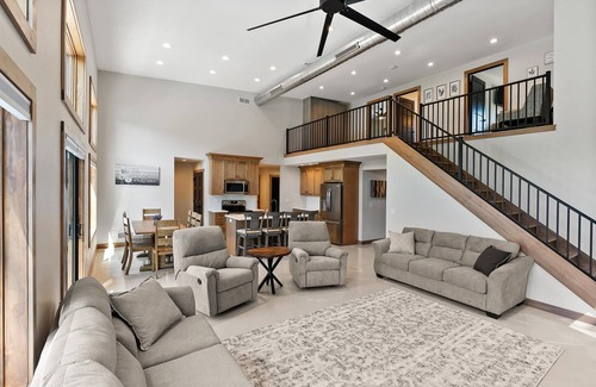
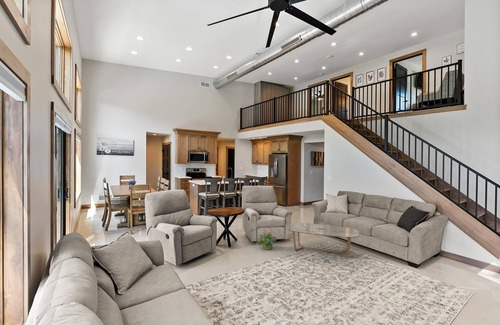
+ coffee table [285,222,361,259]
+ potted plant [255,229,277,251]
